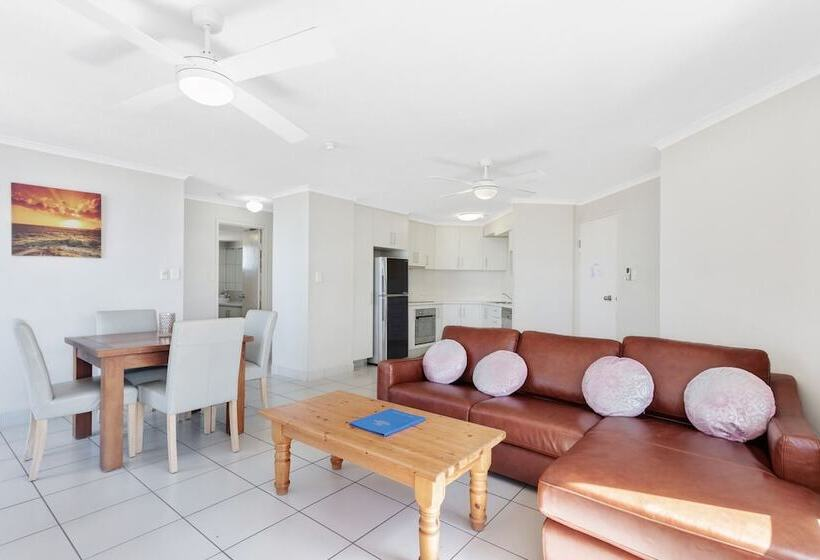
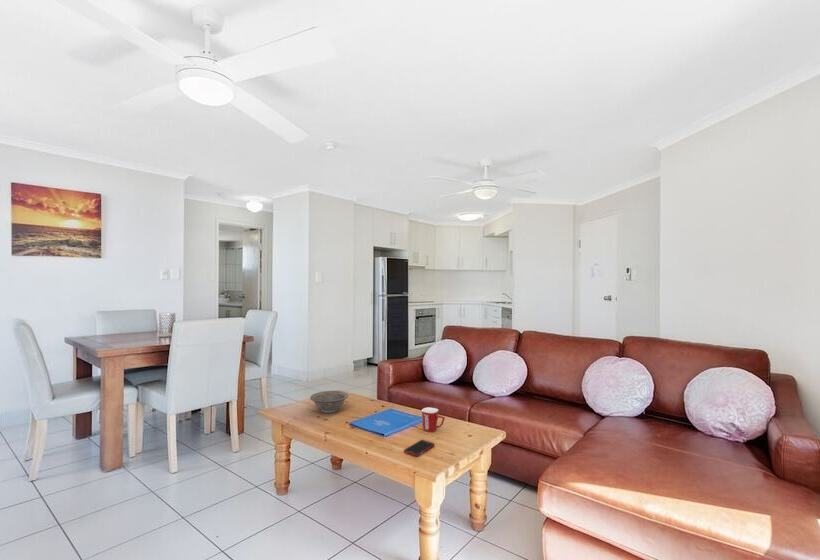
+ cell phone [403,439,436,457]
+ decorative bowl [309,390,349,414]
+ mug [421,407,446,433]
